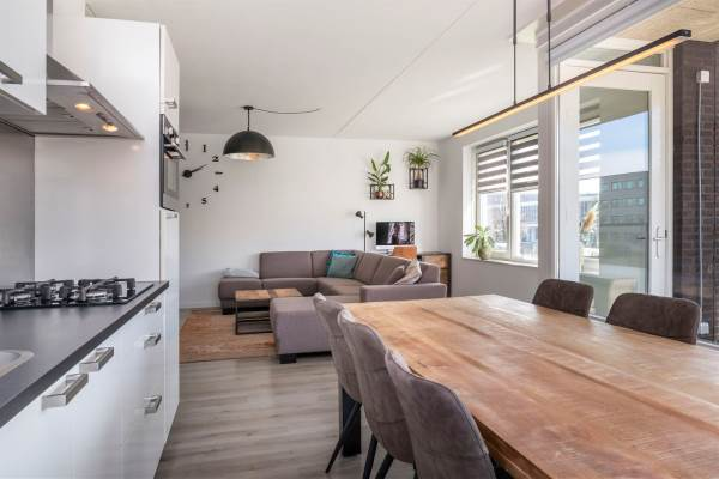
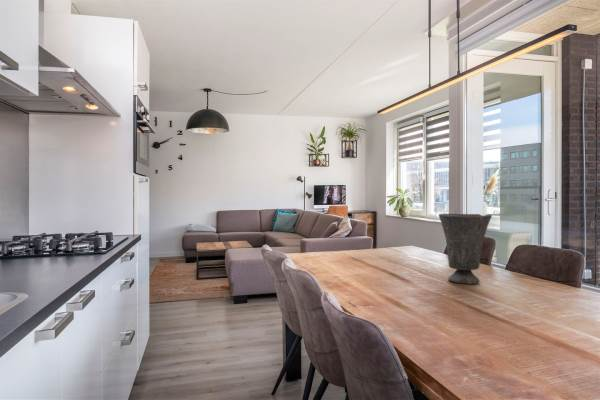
+ vase [438,213,493,285]
